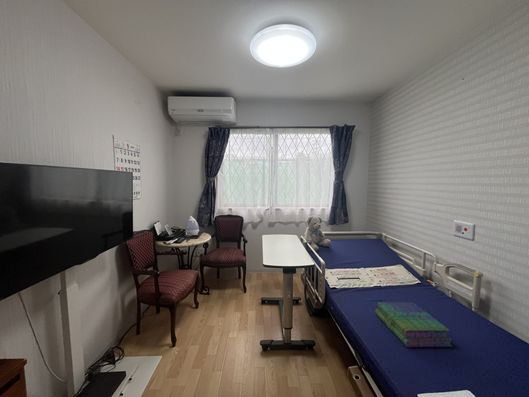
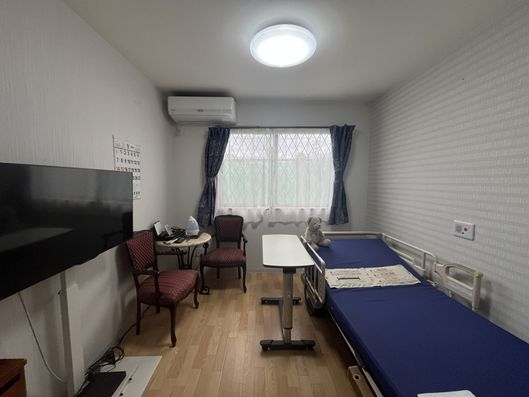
- stack of books [374,302,453,348]
